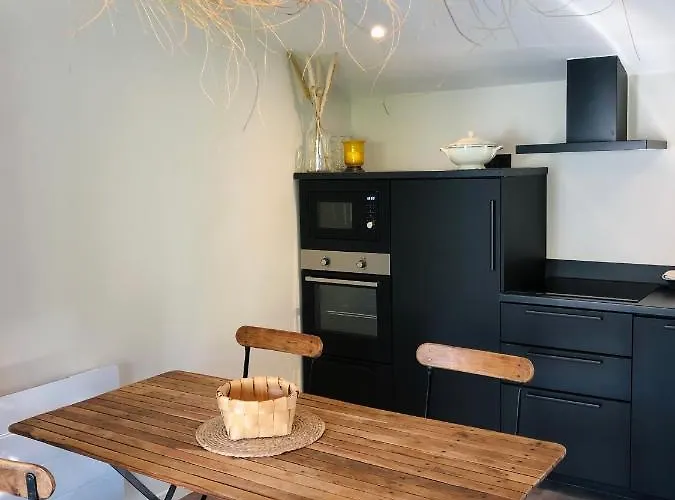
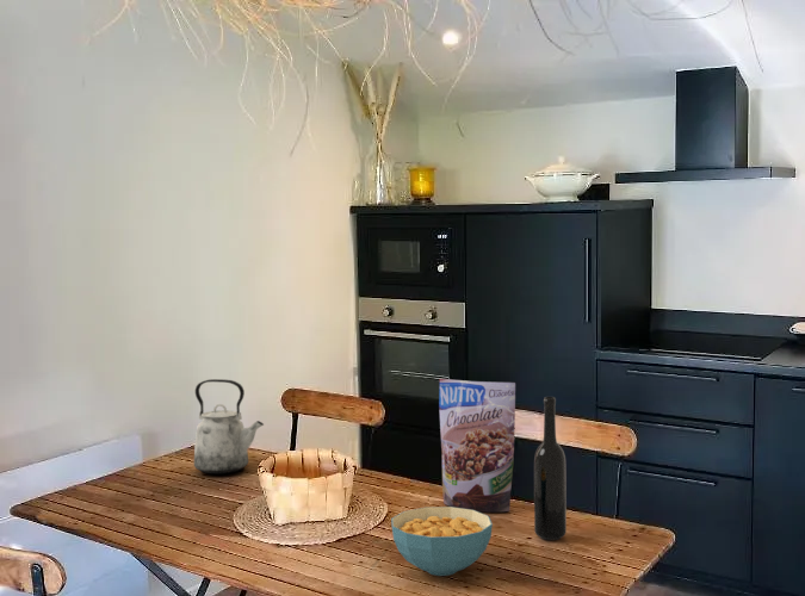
+ granola pouch [438,378,516,514]
+ kettle [193,378,265,474]
+ cereal bowl [390,505,494,577]
+ bottle [533,396,568,541]
